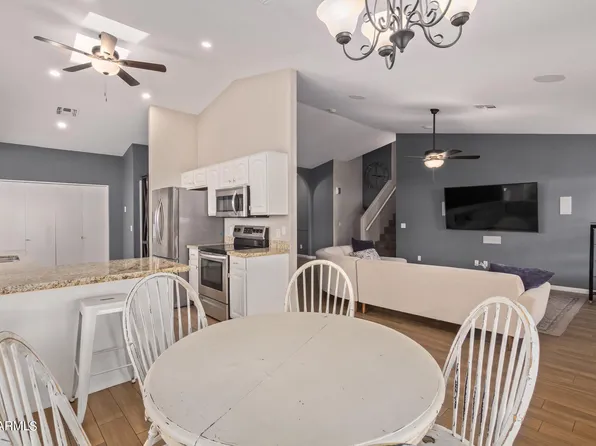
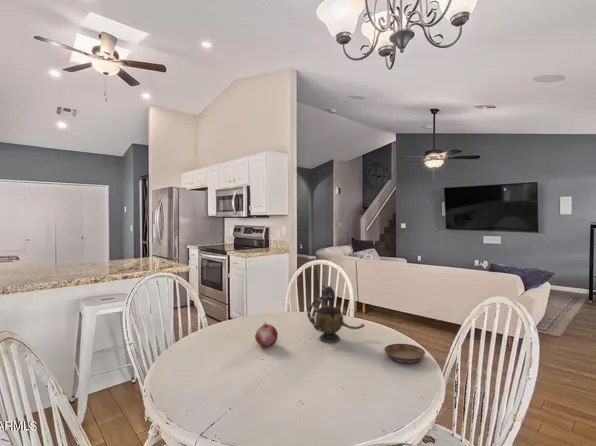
+ fruit [254,321,279,348]
+ saucer [383,343,426,364]
+ teapot [306,285,366,344]
